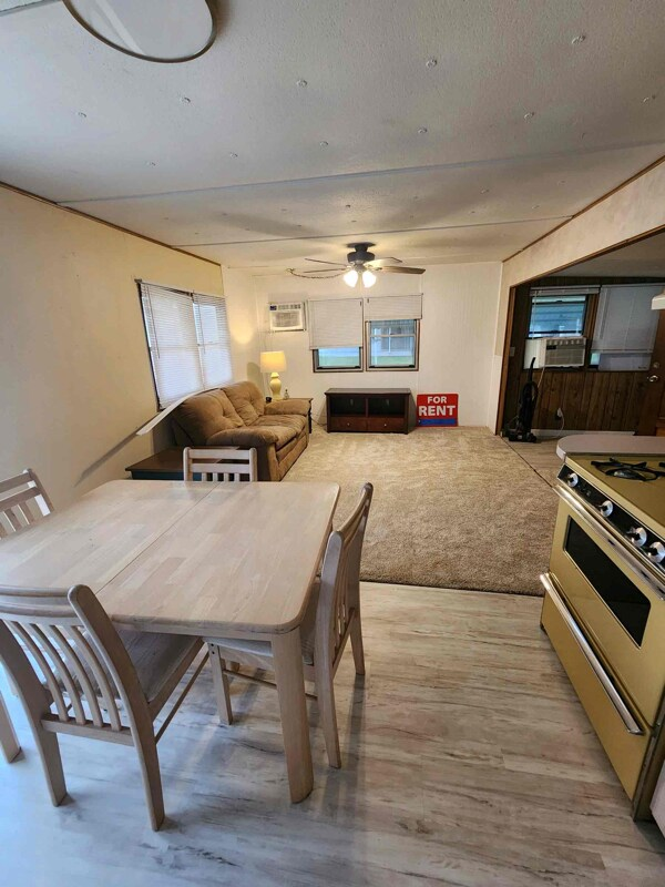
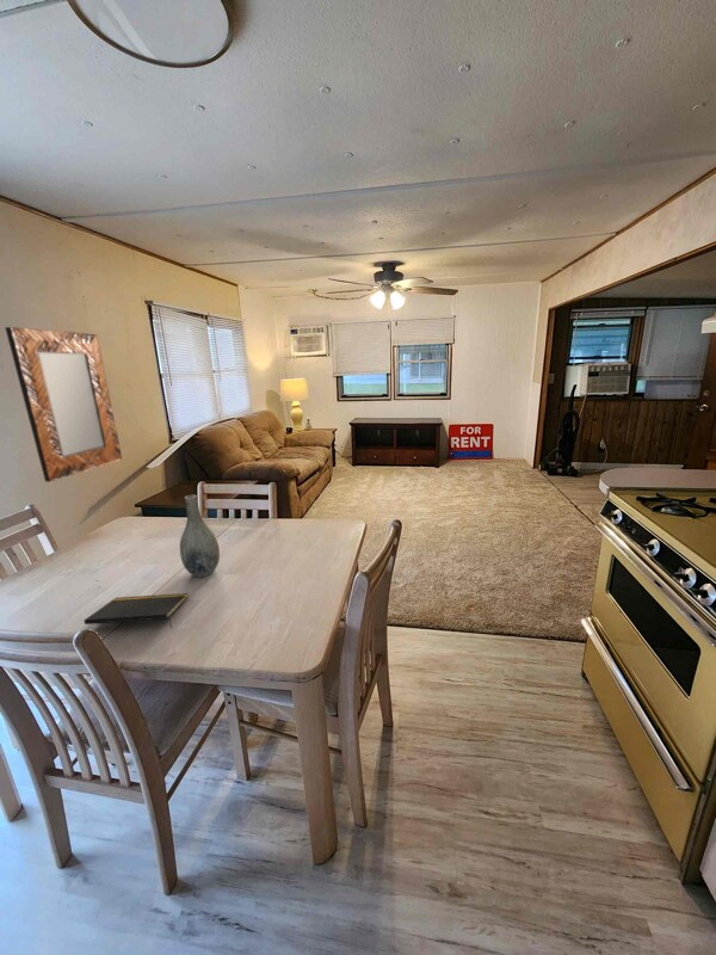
+ vase [179,494,221,578]
+ home mirror [4,326,123,483]
+ notepad [84,592,189,629]
